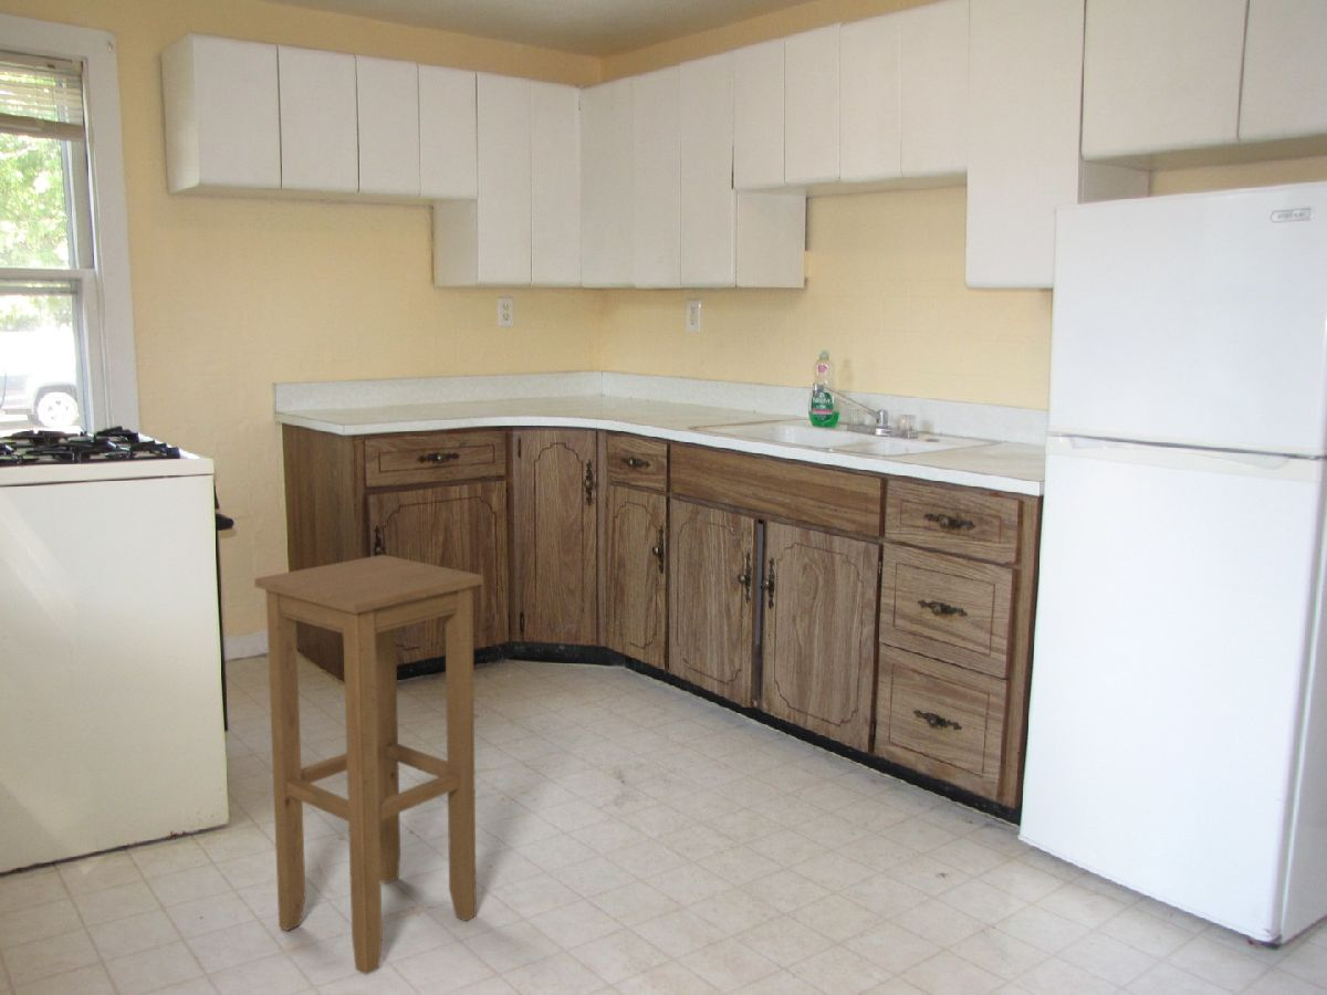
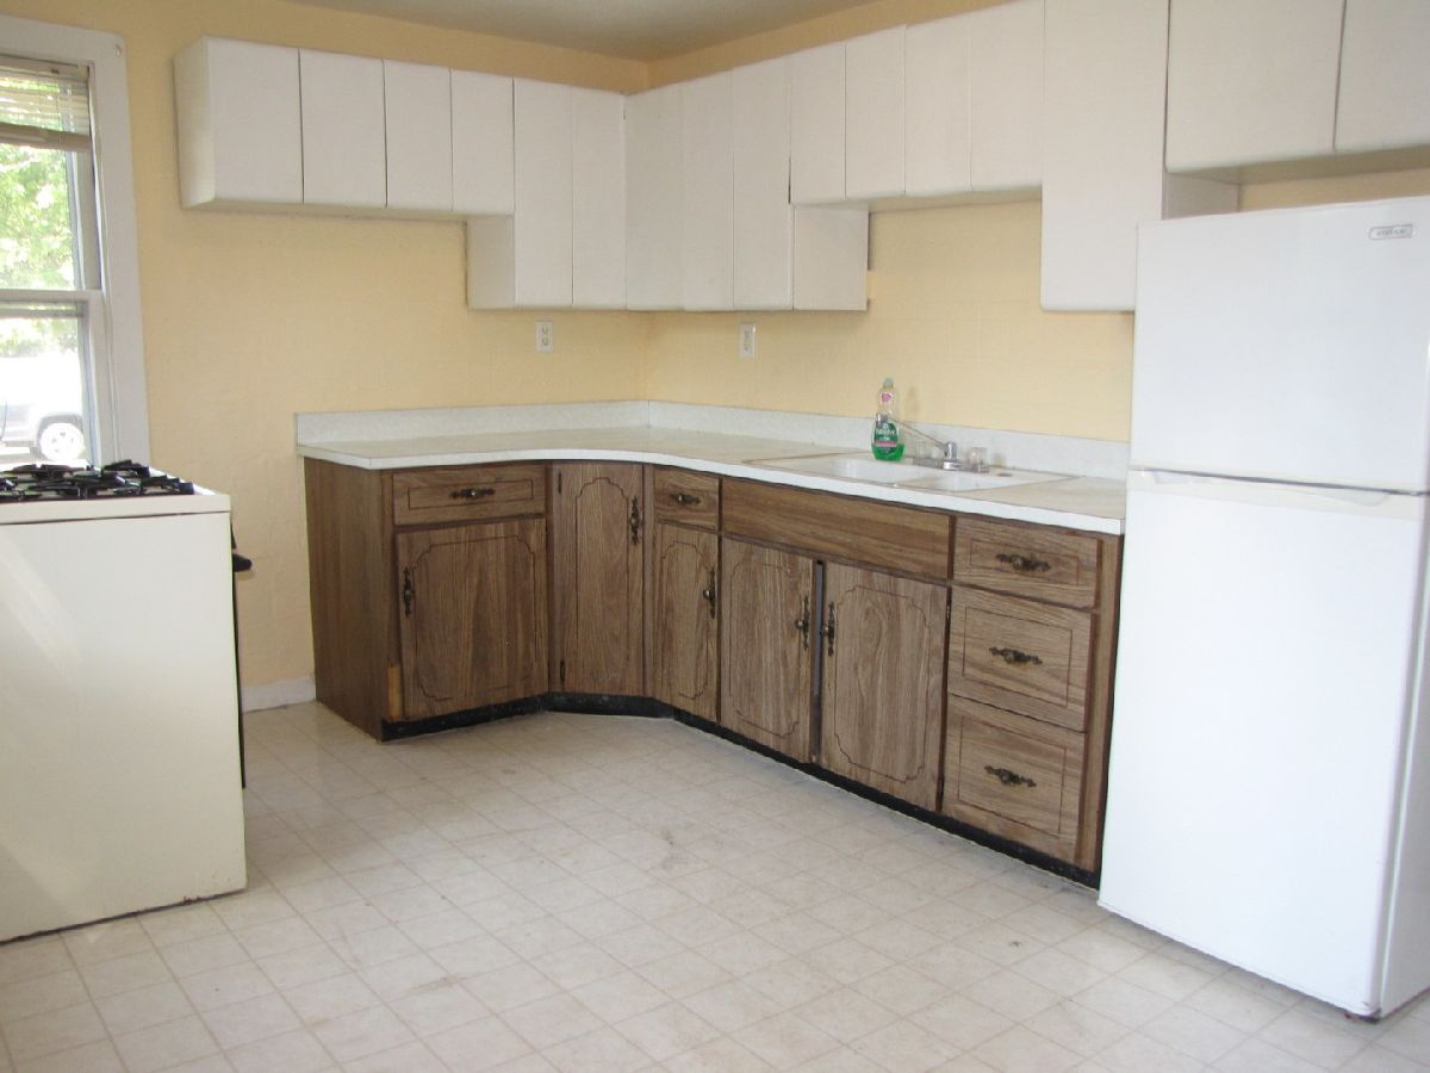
- stool [253,554,484,976]
